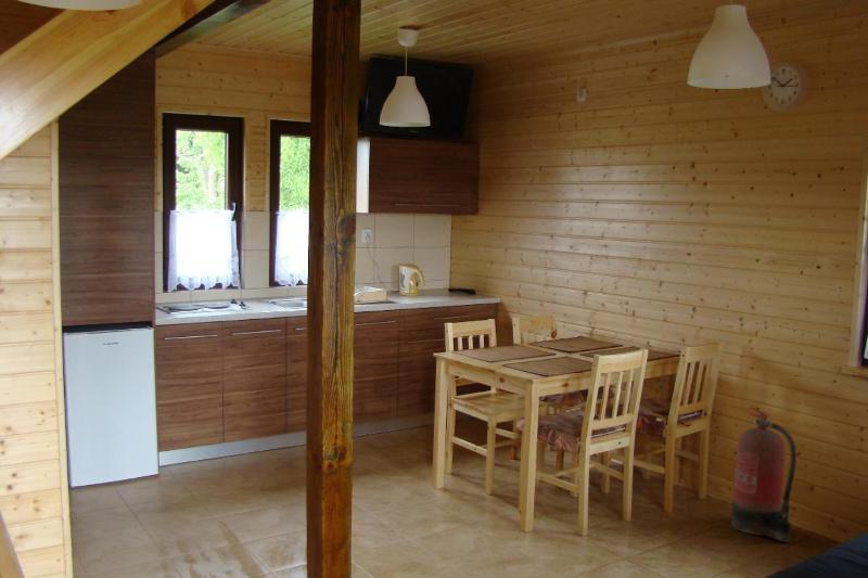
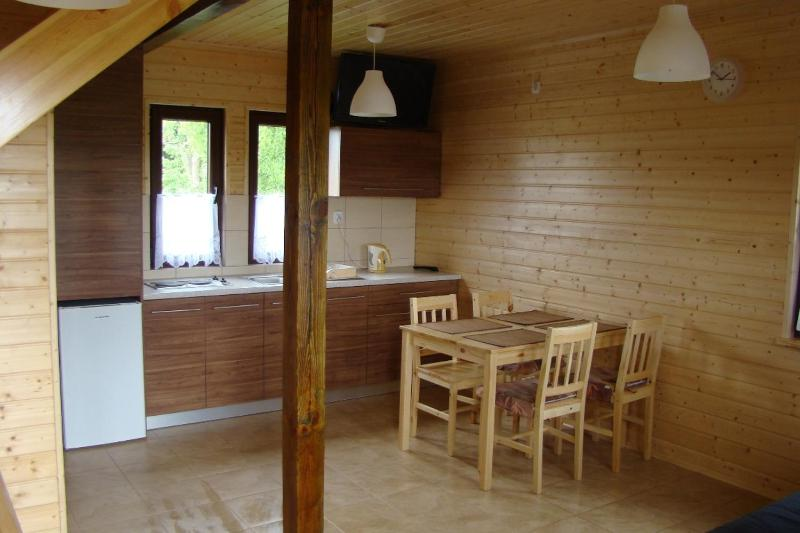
- fire extinguisher [730,406,797,543]
